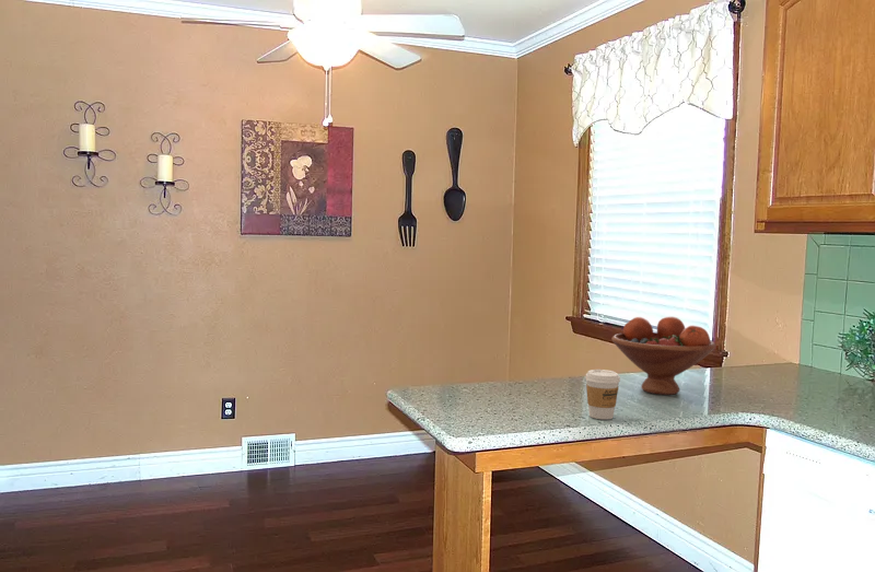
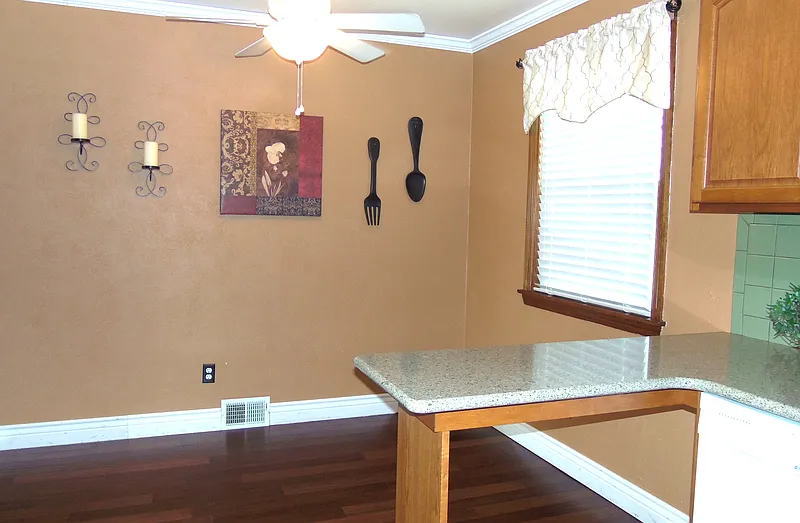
- fruit bowl [610,316,716,396]
- coffee cup [584,369,621,420]
